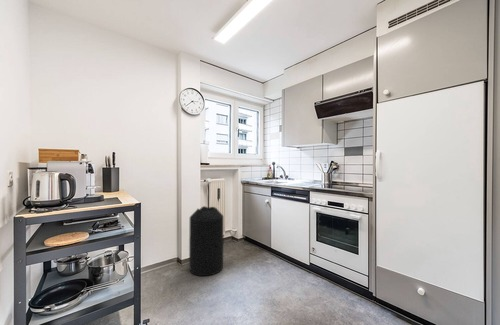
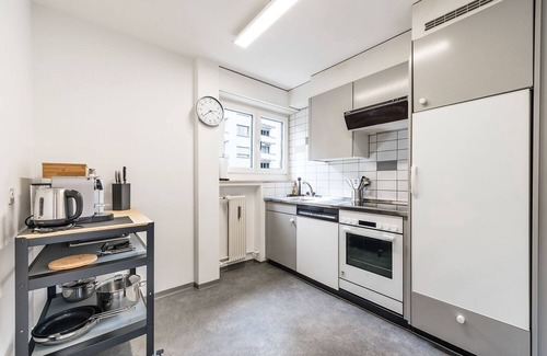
- trash can [188,205,224,277]
